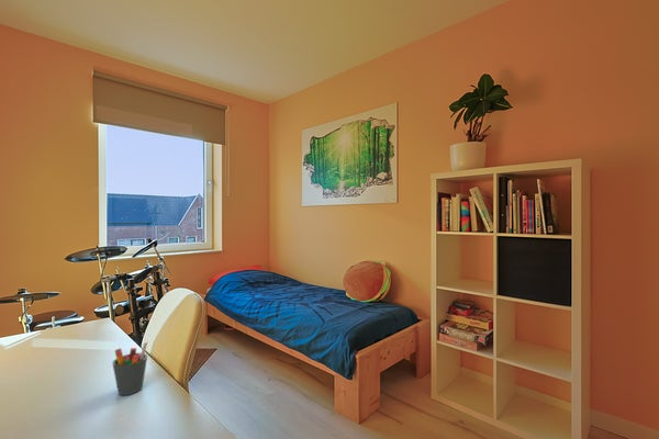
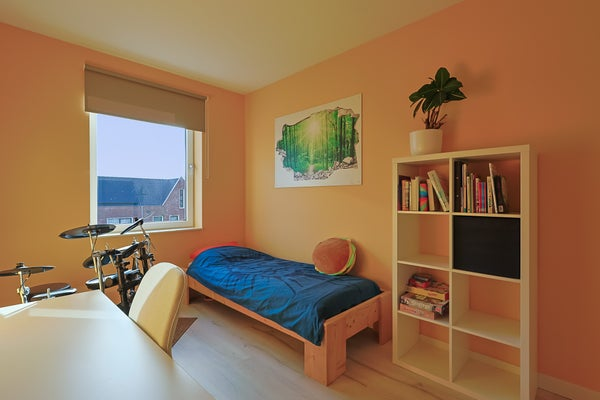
- pen holder [111,340,149,396]
